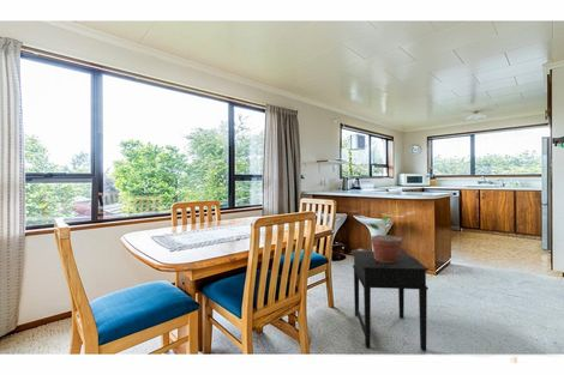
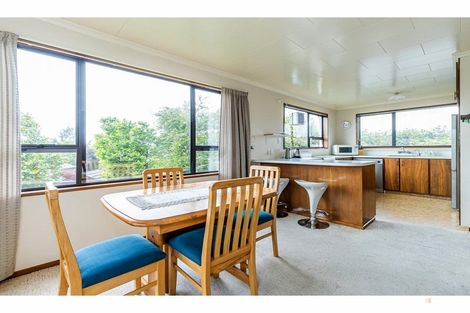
- side table [352,249,430,352]
- potted plant [368,210,403,262]
